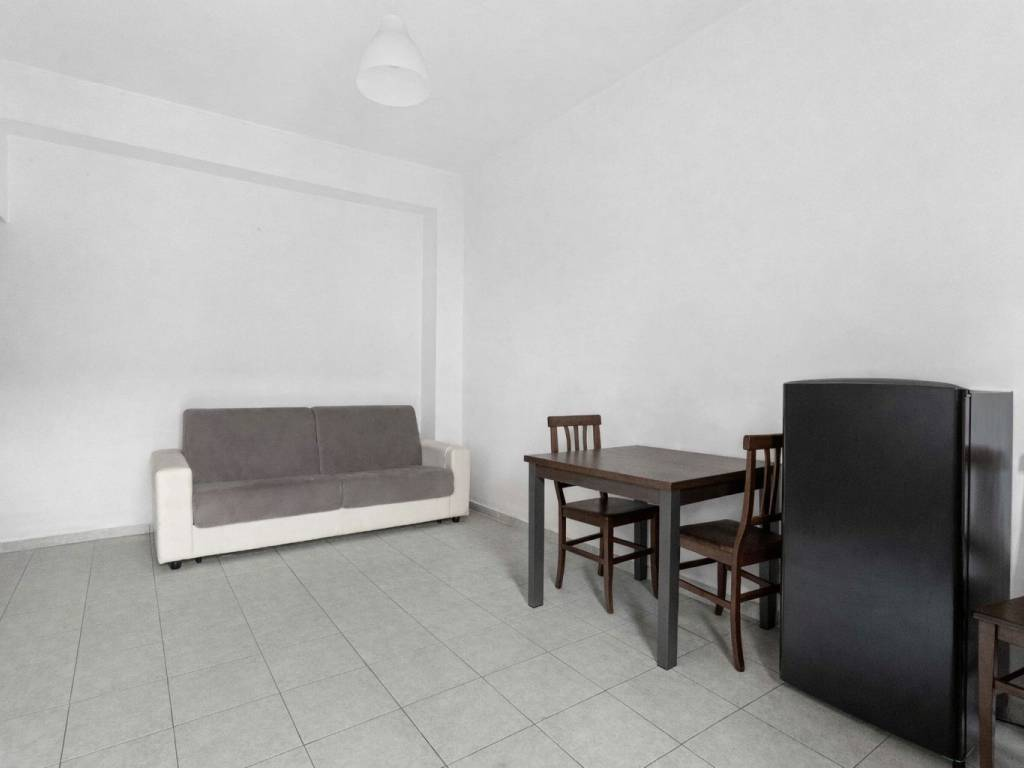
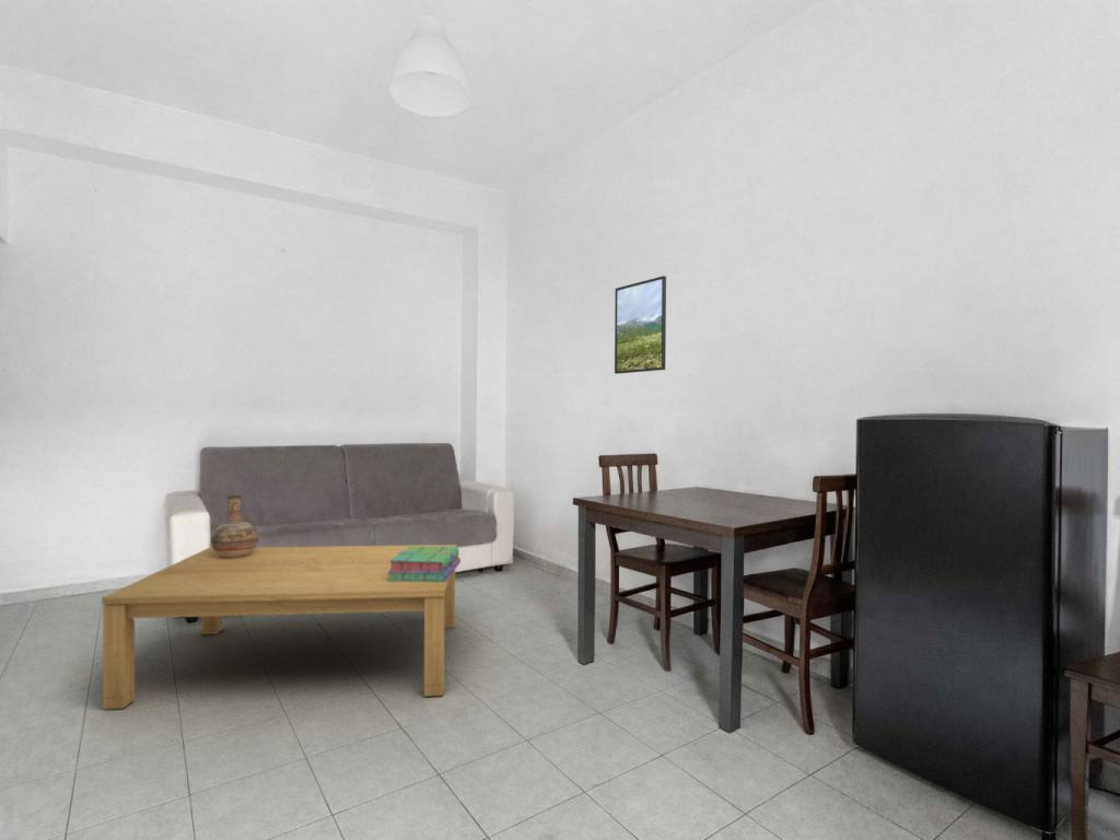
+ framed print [614,275,667,375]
+ vase [210,494,259,558]
+ stack of books [387,545,462,582]
+ coffee table [101,544,457,710]
